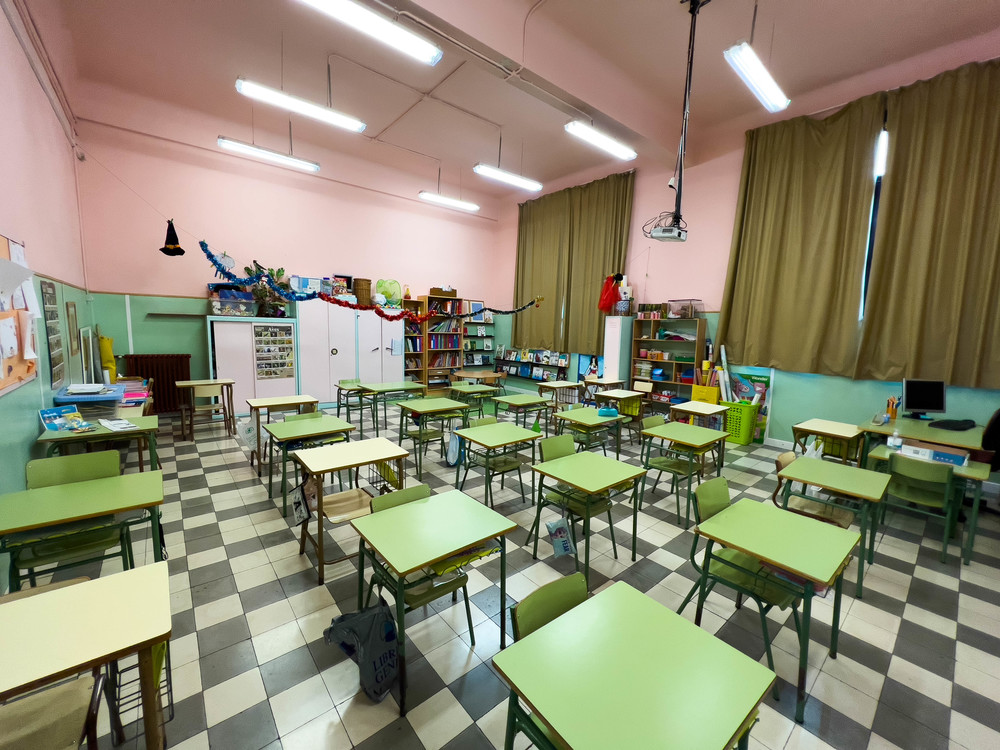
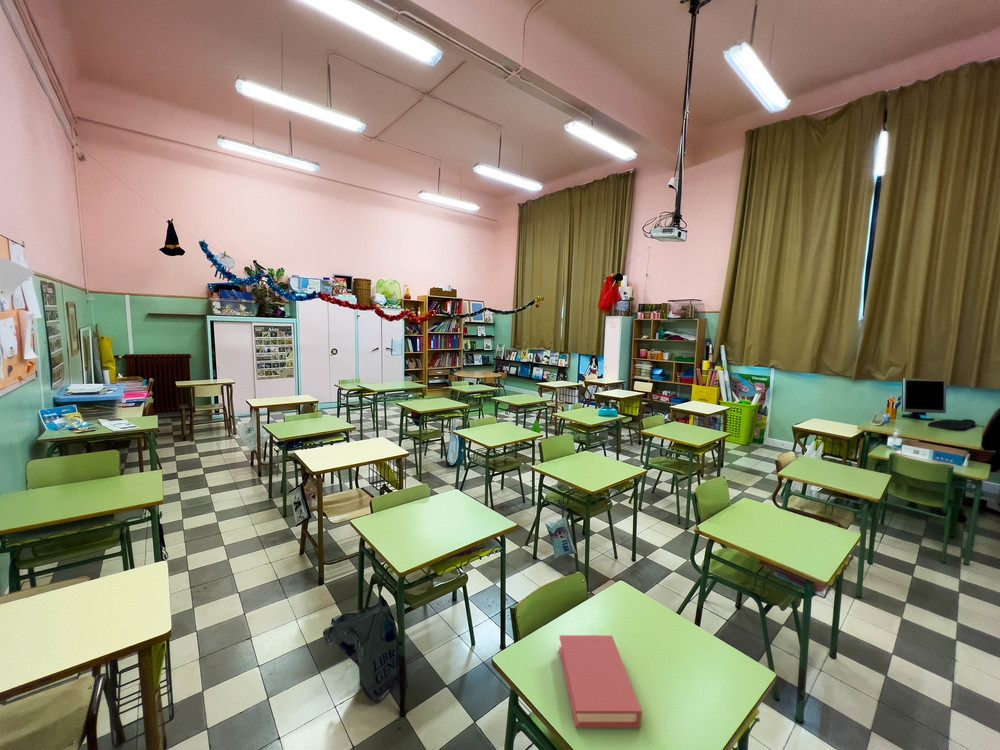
+ book [558,634,643,729]
